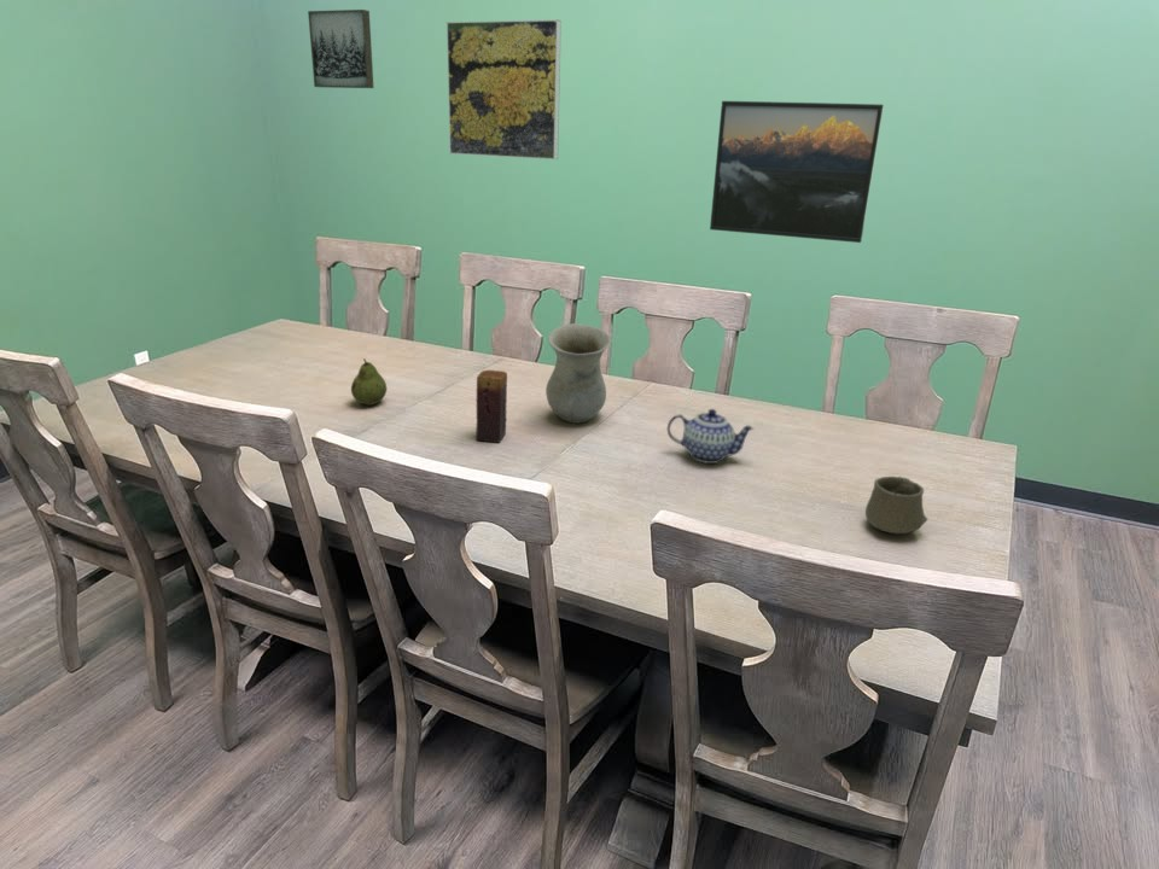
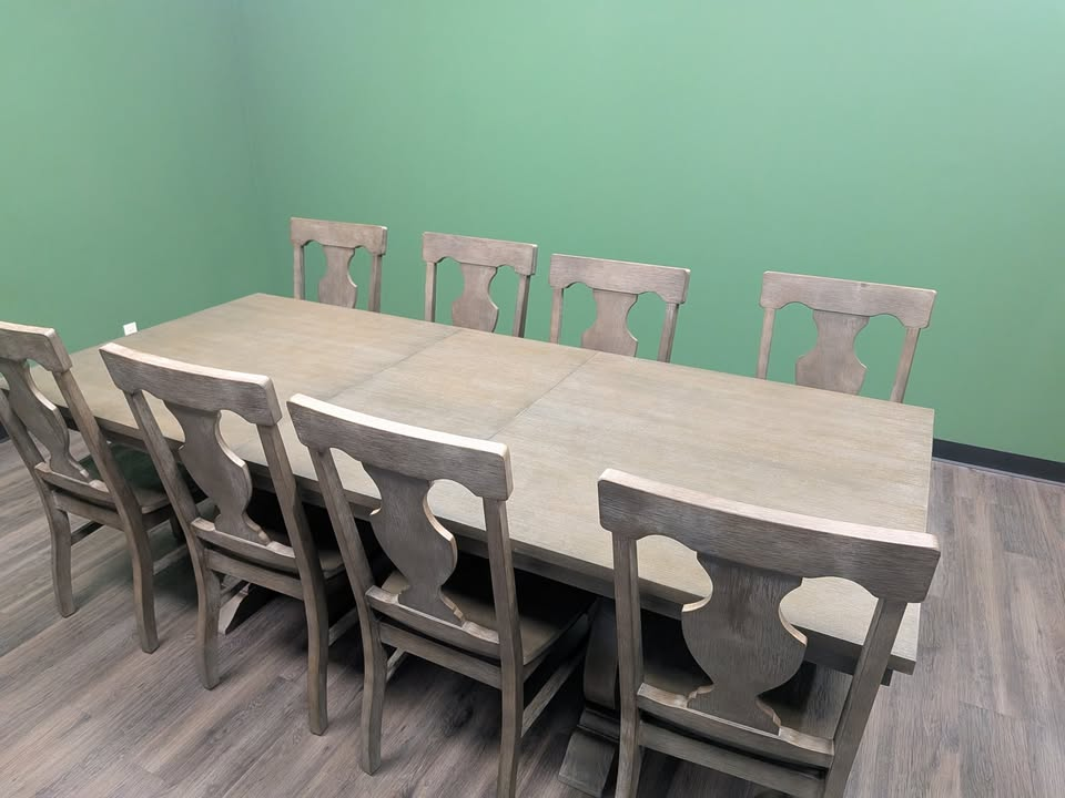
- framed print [709,100,885,244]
- fruit [350,357,388,407]
- teapot [666,408,755,465]
- wall art [307,8,375,89]
- candle [474,369,508,444]
- cup [864,476,928,535]
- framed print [445,18,563,161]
- vase [544,322,611,425]
